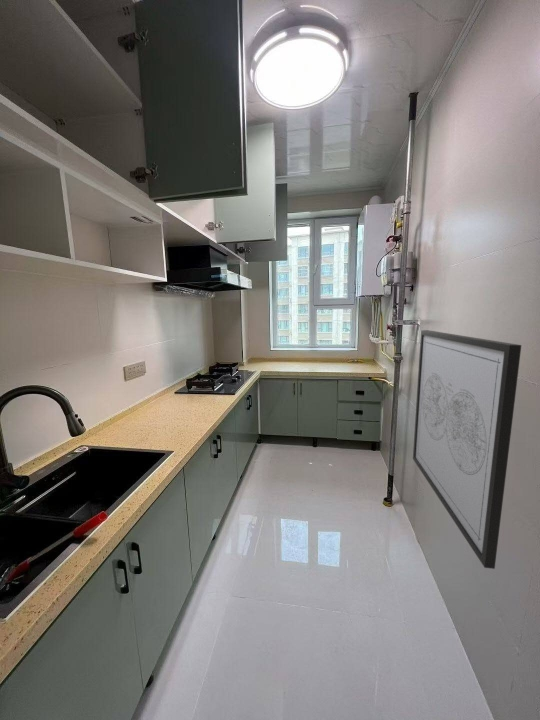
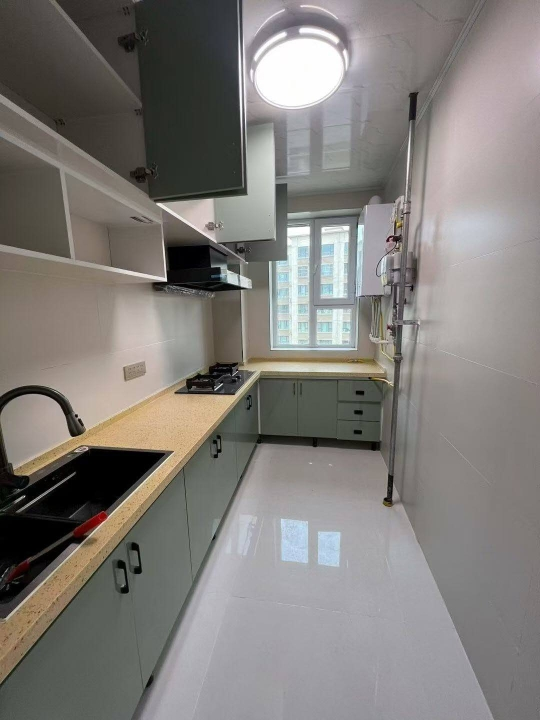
- wall art [412,329,522,570]
